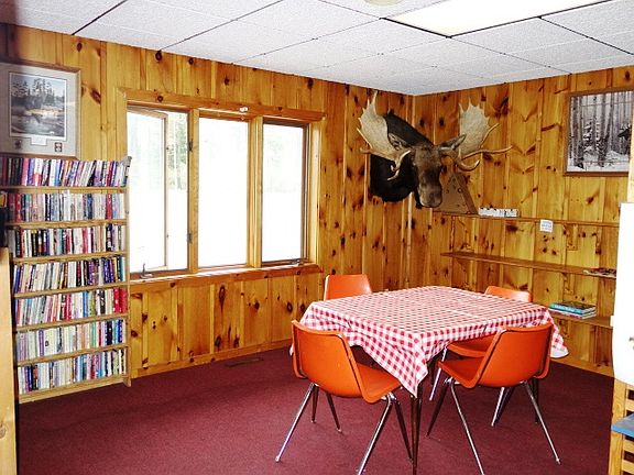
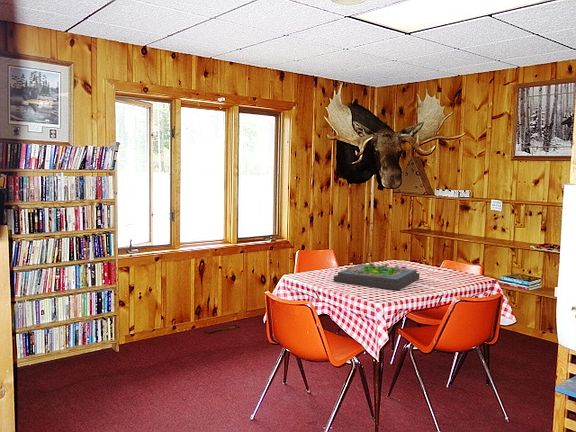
+ board game [333,262,421,291]
